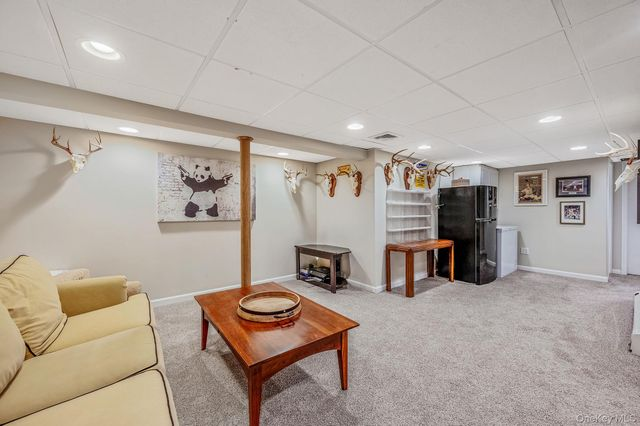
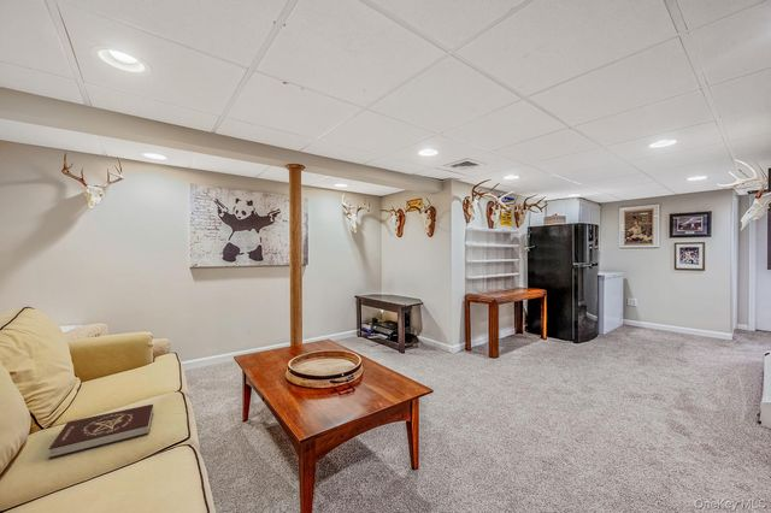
+ book [48,403,154,460]
